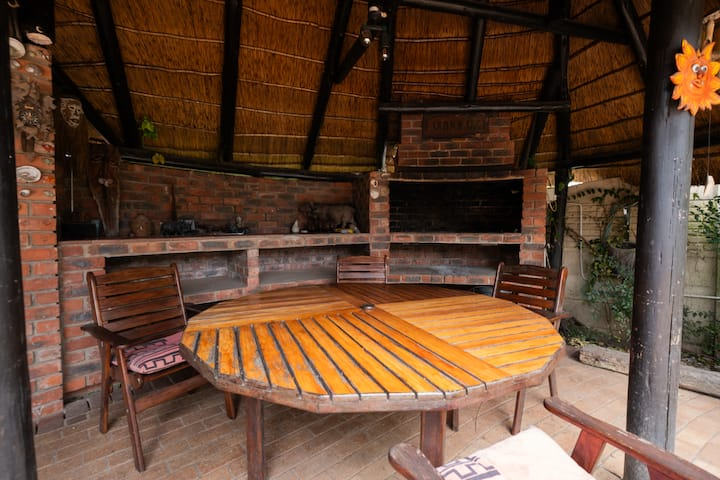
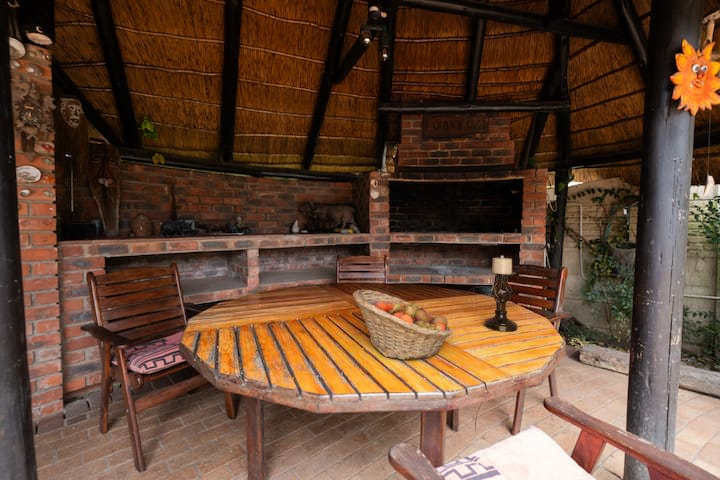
+ fruit basket [351,289,454,361]
+ candle holder [483,255,519,333]
